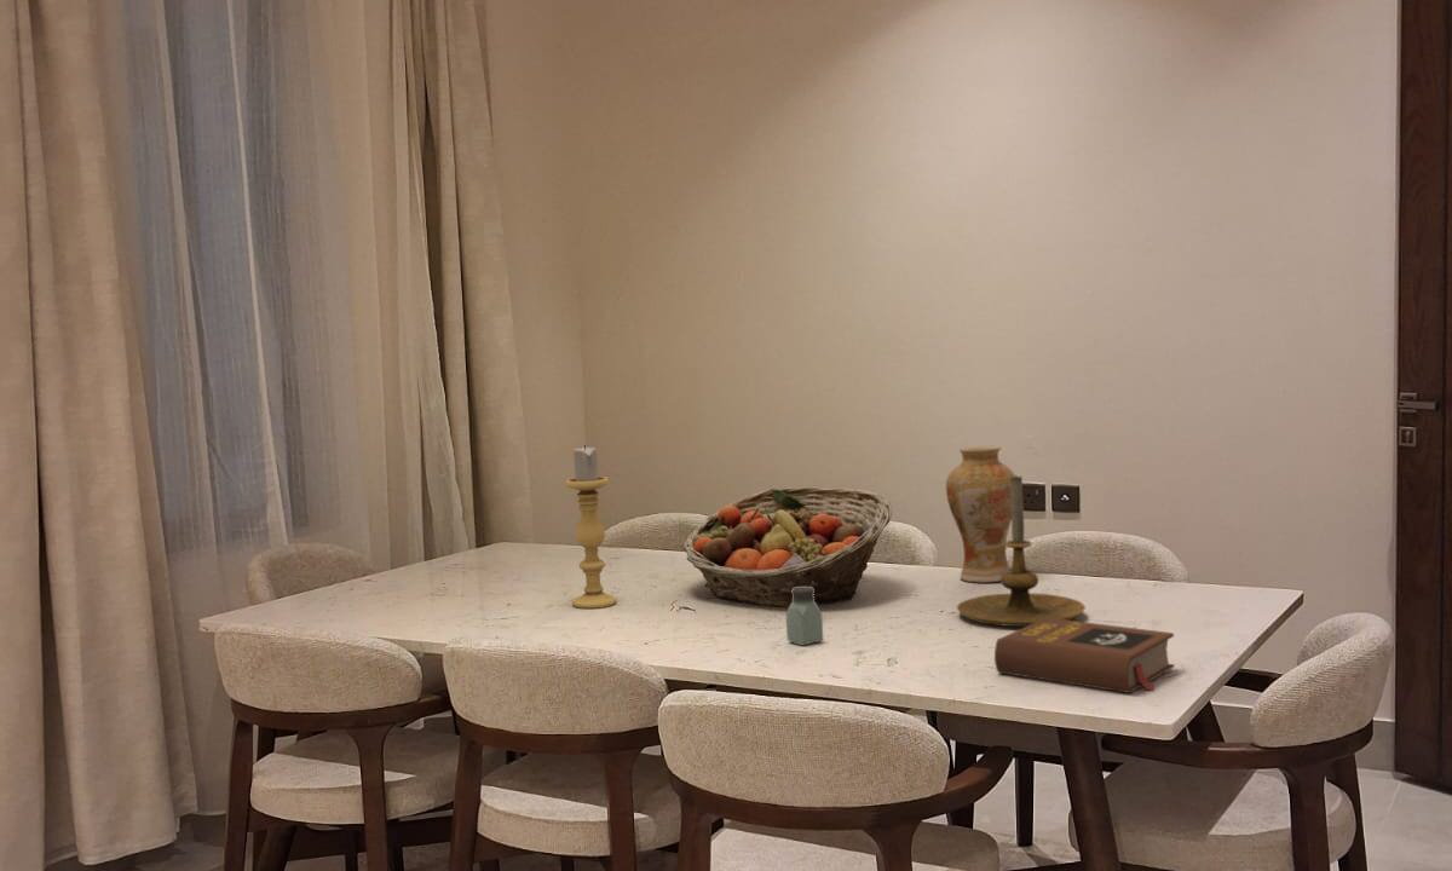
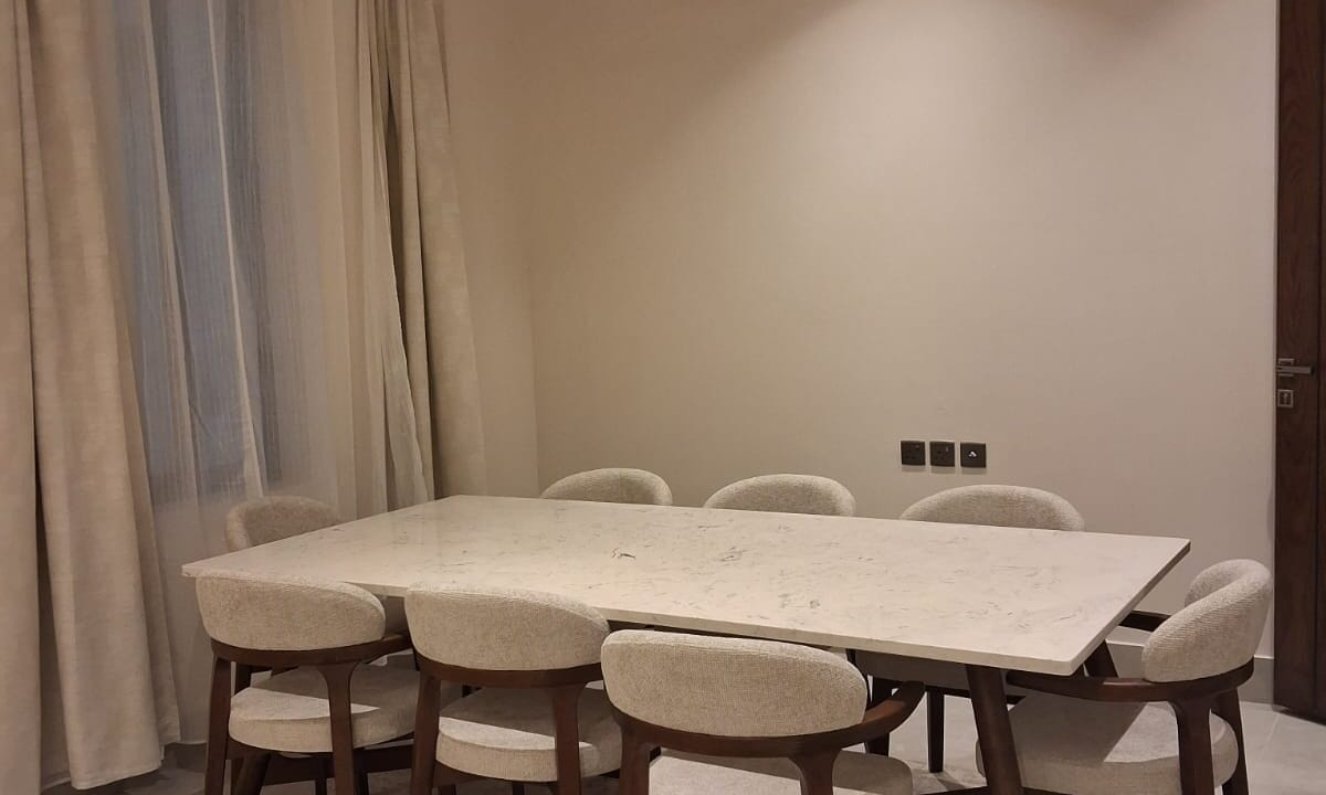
- candle holder [565,444,617,610]
- vase [945,445,1016,583]
- book [993,618,1176,694]
- candle holder [956,475,1087,628]
- fruit basket [682,486,893,608]
- saltshaker [785,587,824,646]
